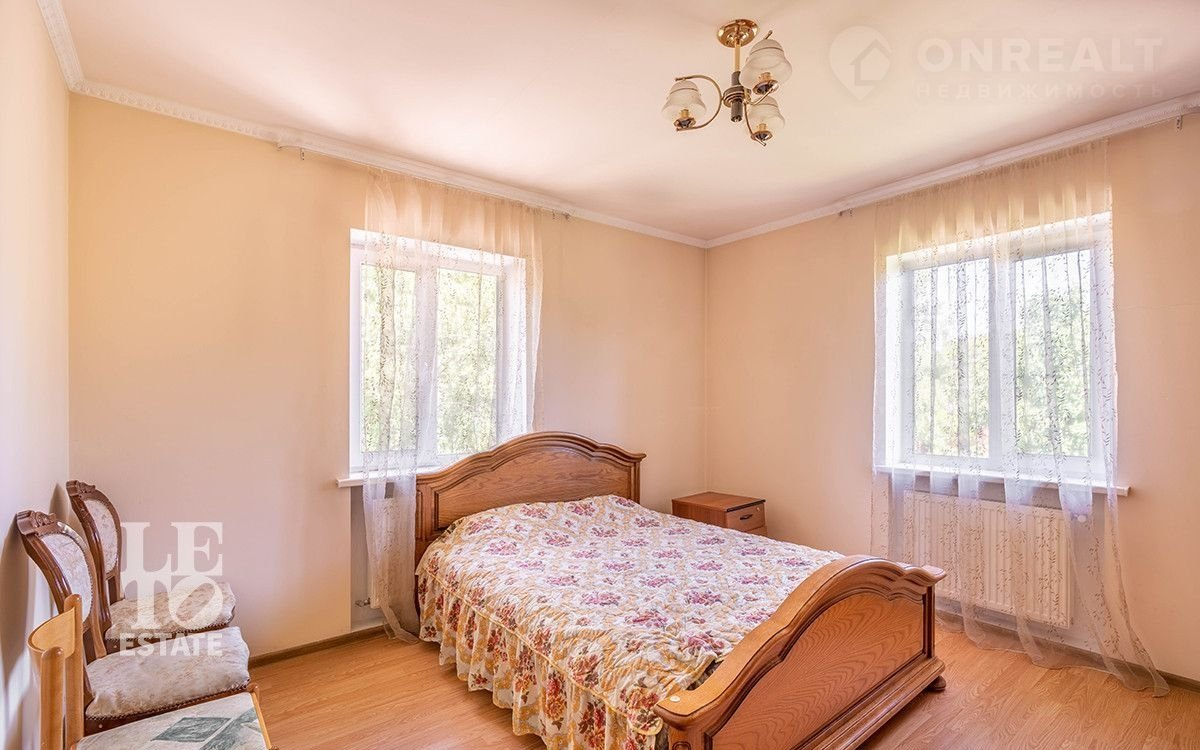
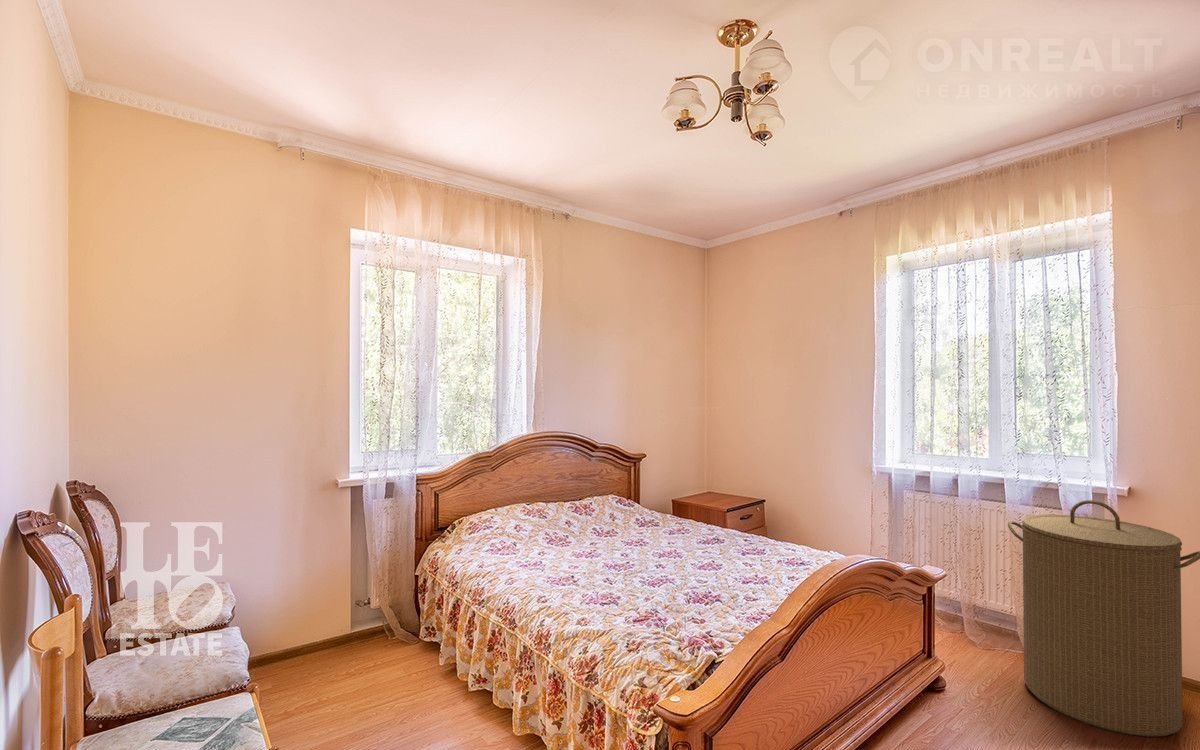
+ laundry hamper [1007,499,1200,738]
